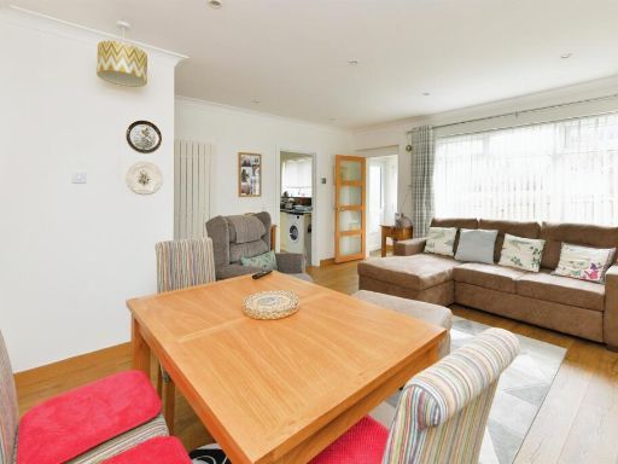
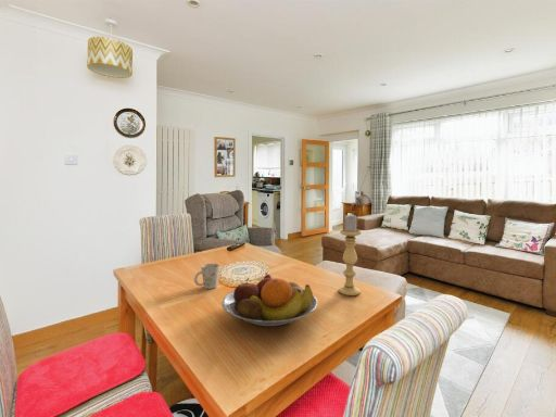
+ candle holder [338,214,363,296]
+ mug [193,263,220,290]
+ fruit bowl [222,274,318,327]
